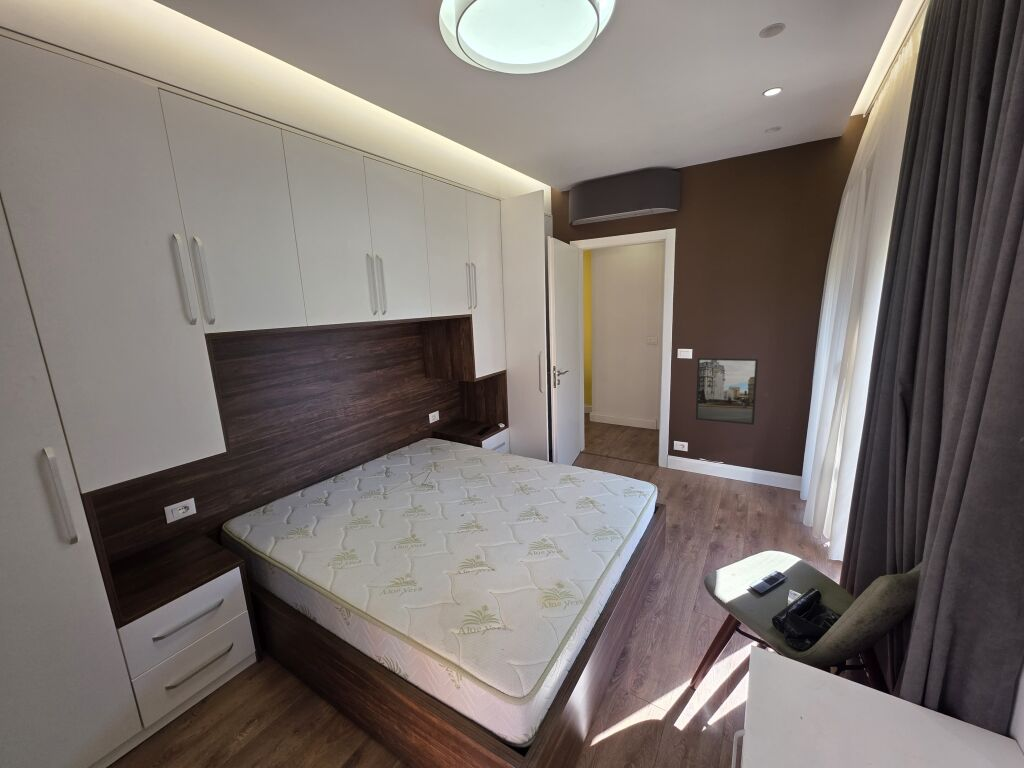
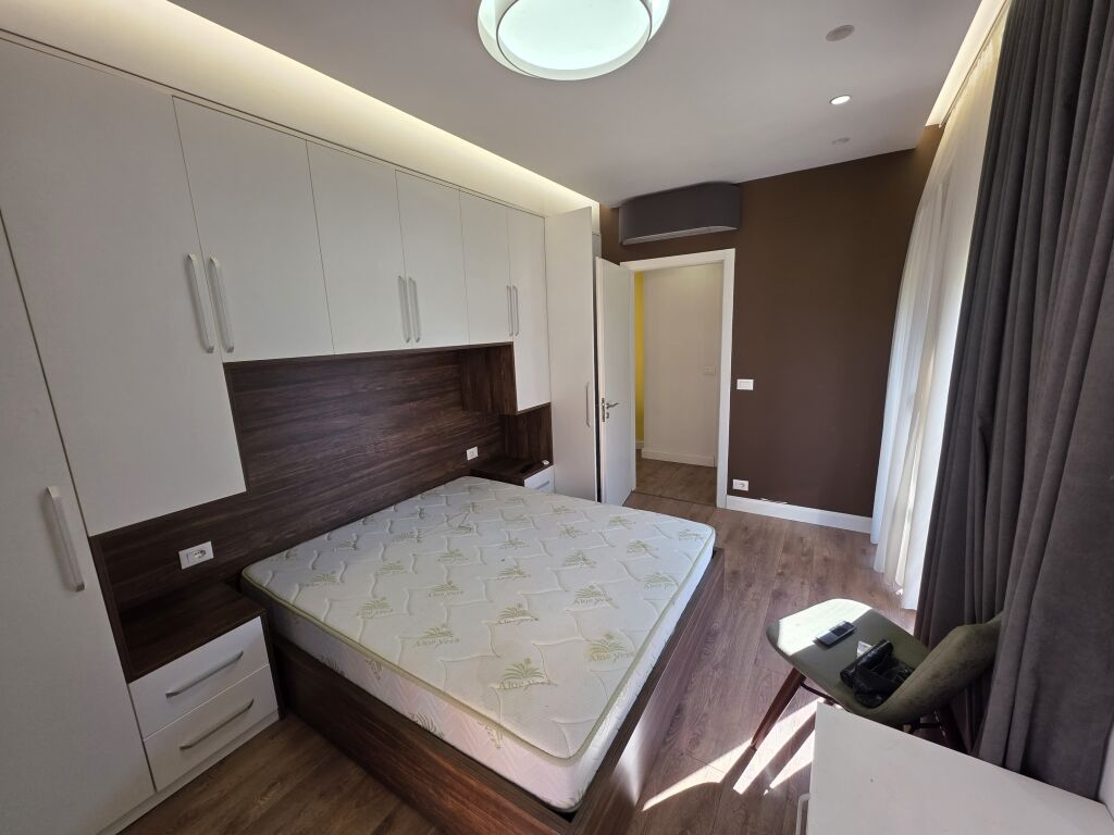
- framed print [695,357,759,426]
